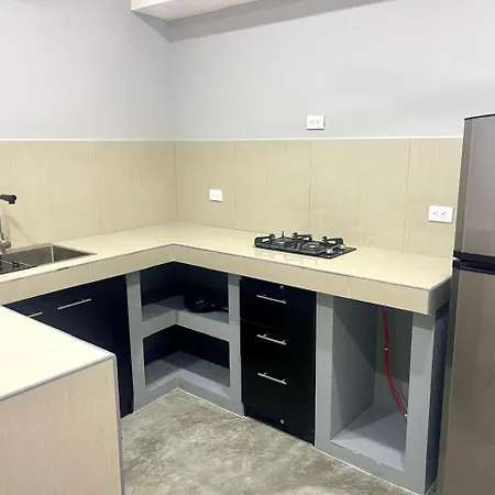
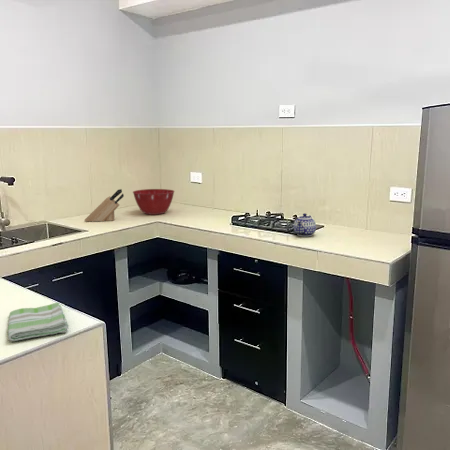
+ knife block [84,188,125,222]
+ teapot [293,212,317,237]
+ mixing bowl [132,188,175,216]
+ dish towel [7,302,70,342]
